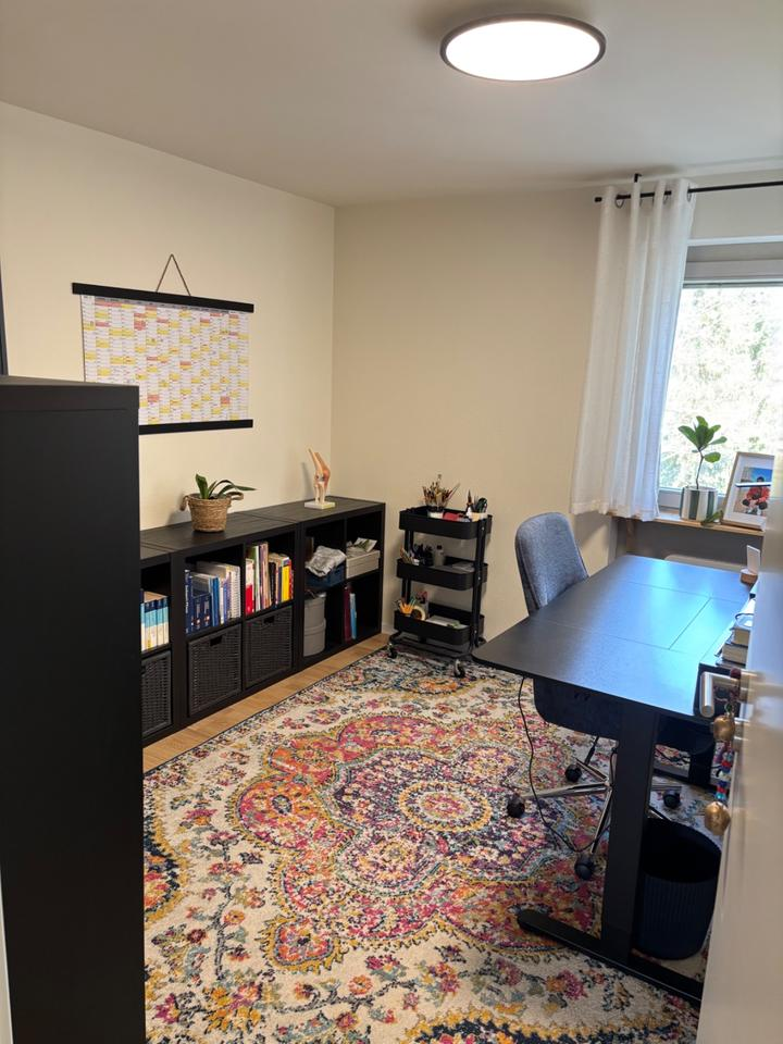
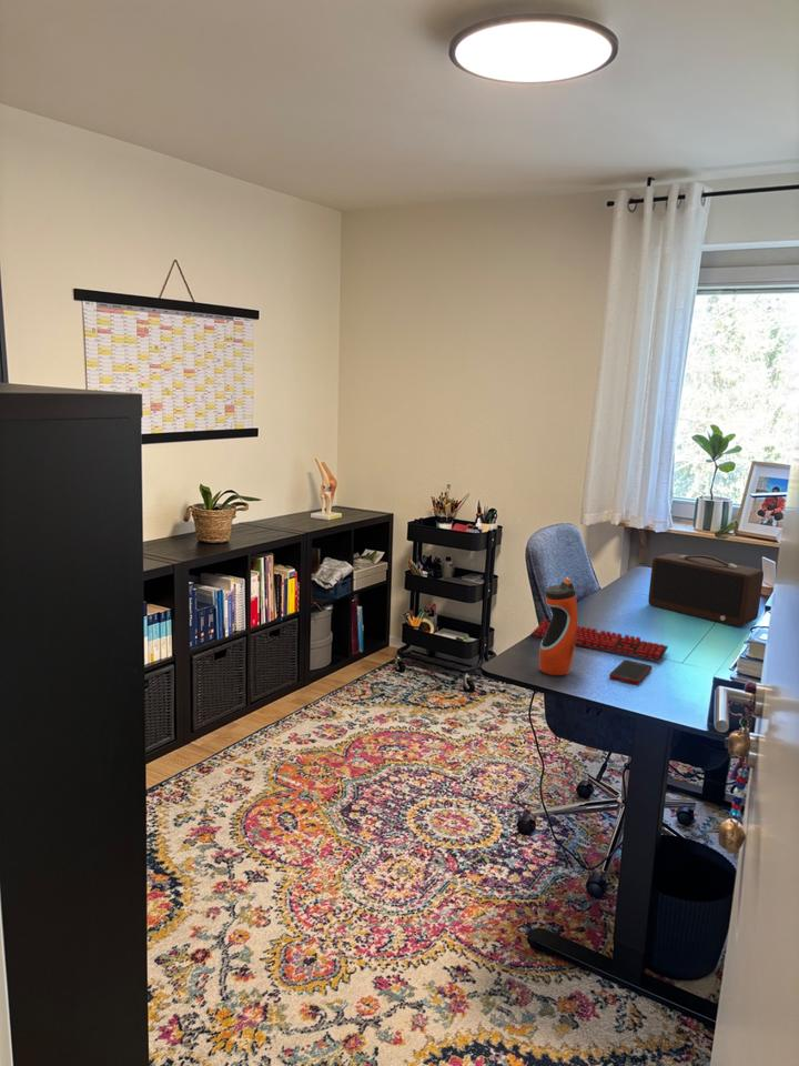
+ speaker [647,552,765,627]
+ keyboard [529,619,669,663]
+ water bottle [538,576,579,676]
+ cell phone [608,658,654,685]
